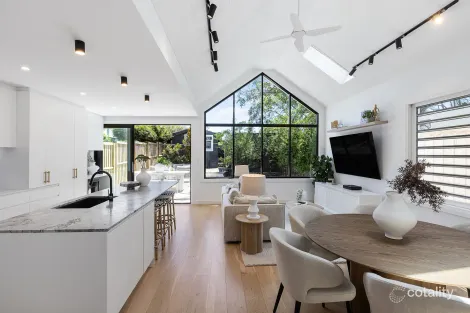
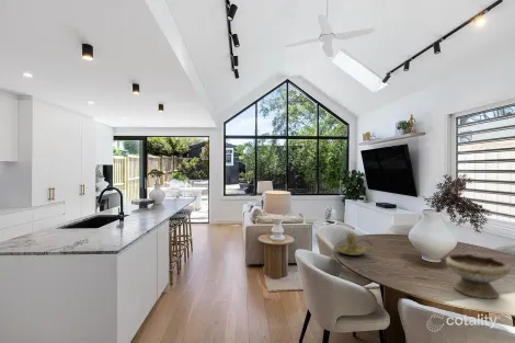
+ candle holder [335,232,375,256]
+ bowl [445,252,512,299]
